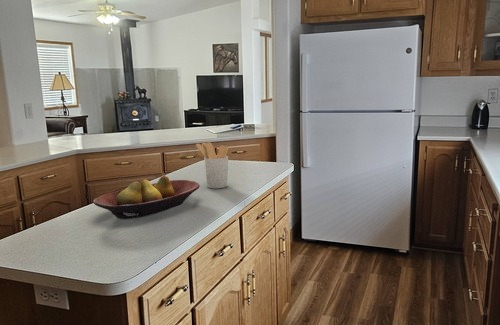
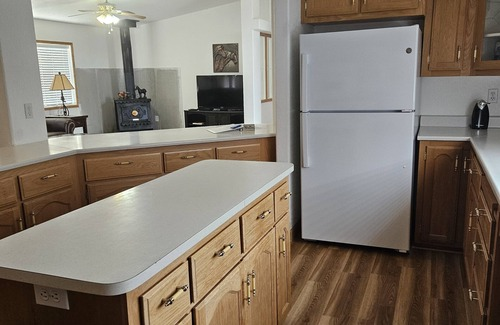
- fruit bowl [92,174,201,220]
- utensil holder [195,141,229,189]
